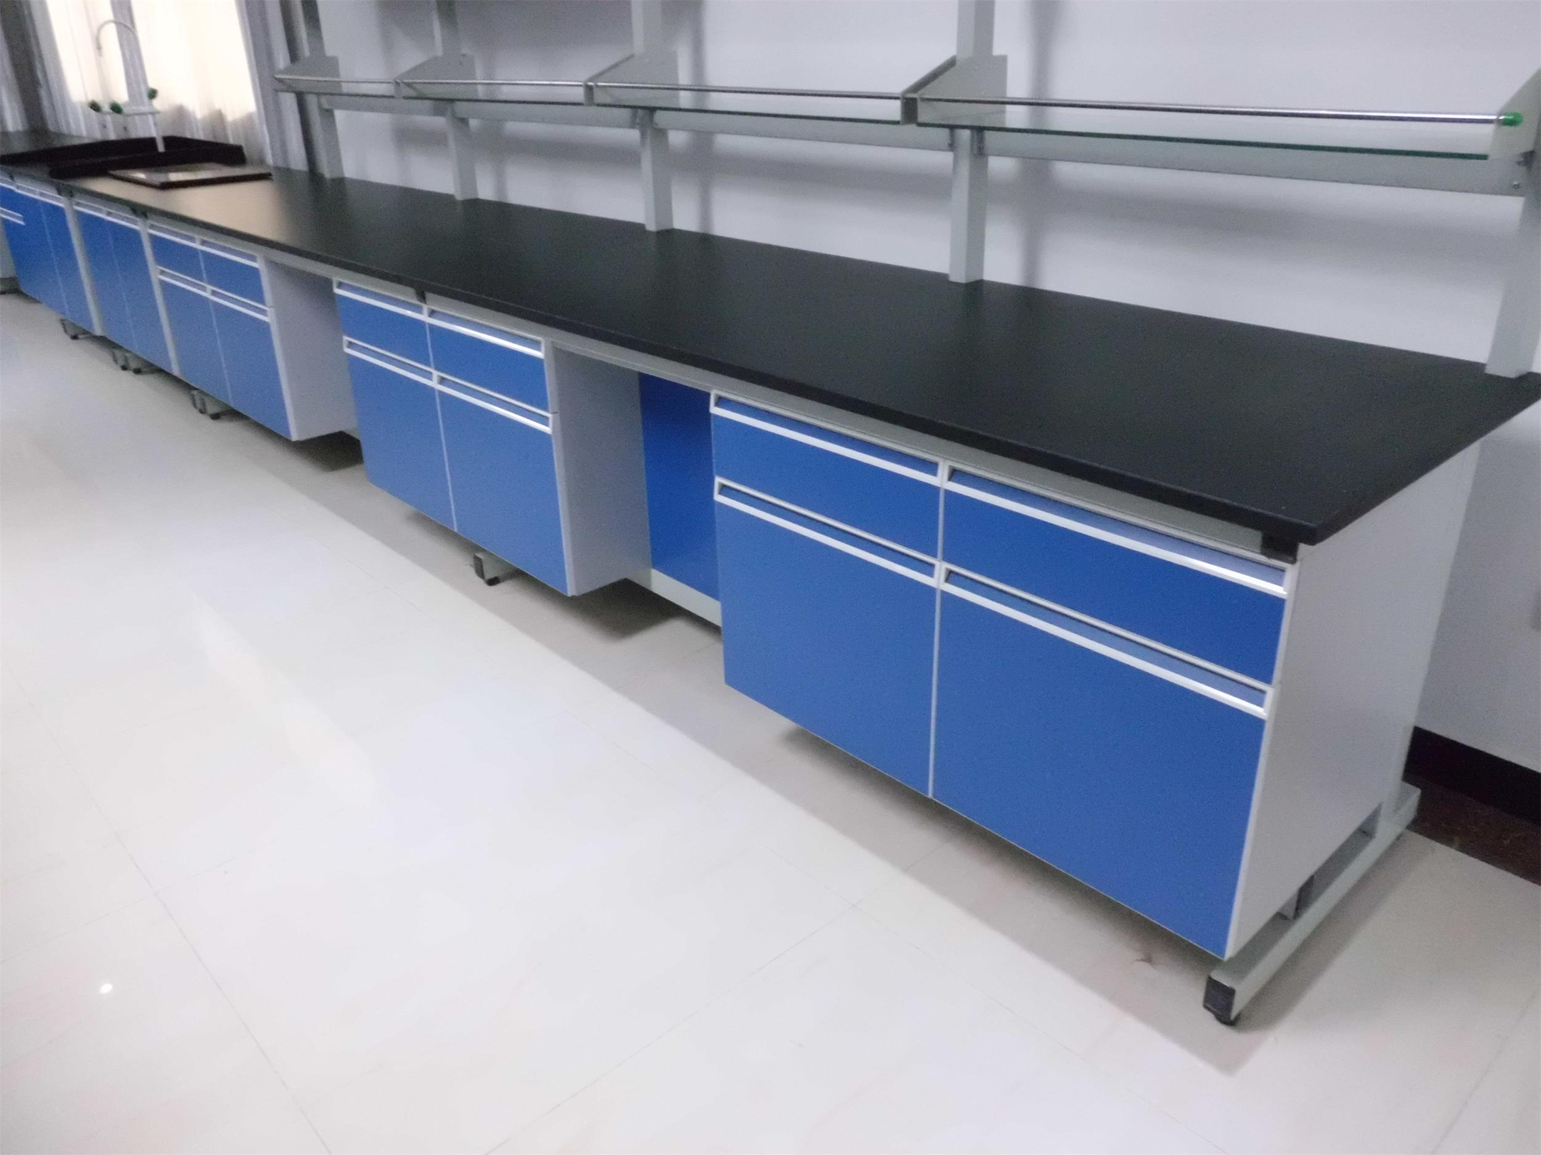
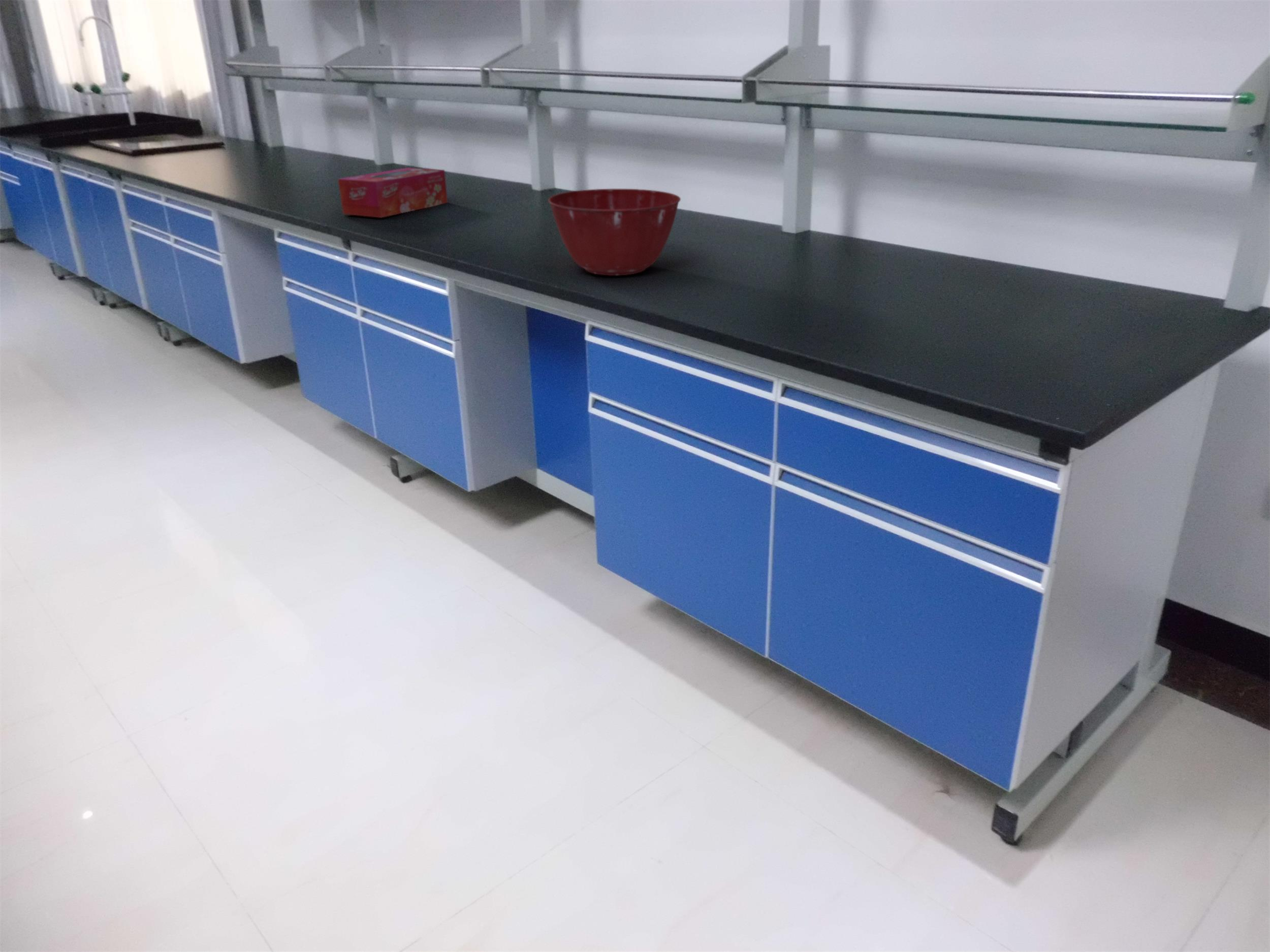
+ mixing bowl [548,188,681,276]
+ tissue box [337,167,448,218]
